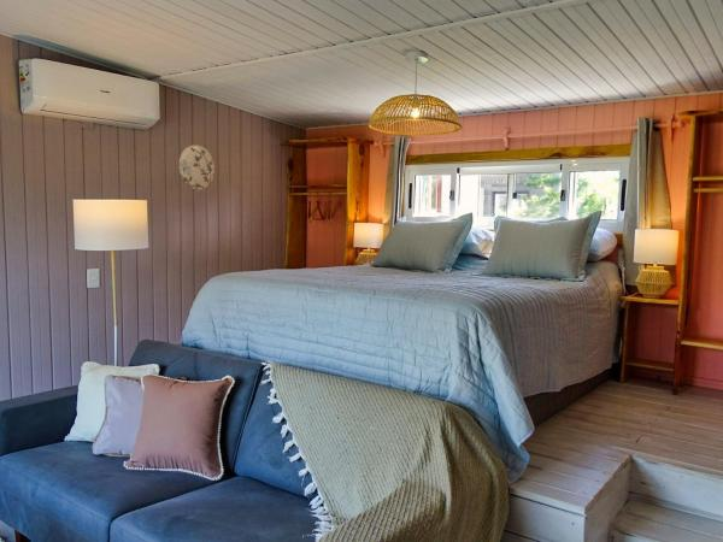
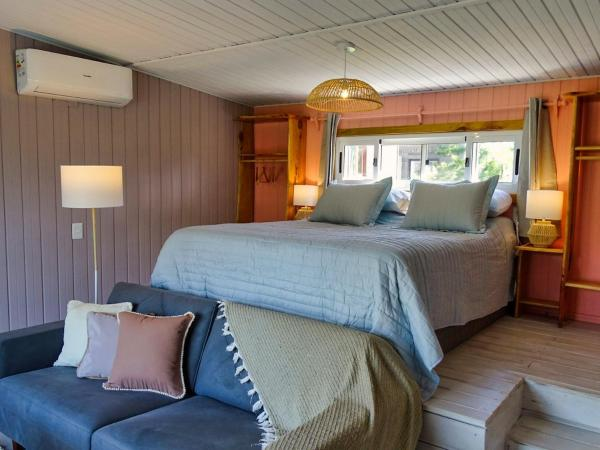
- decorative plate [177,145,216,192]
